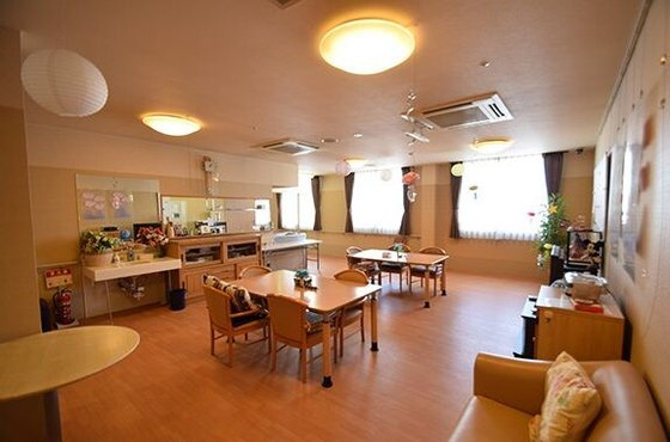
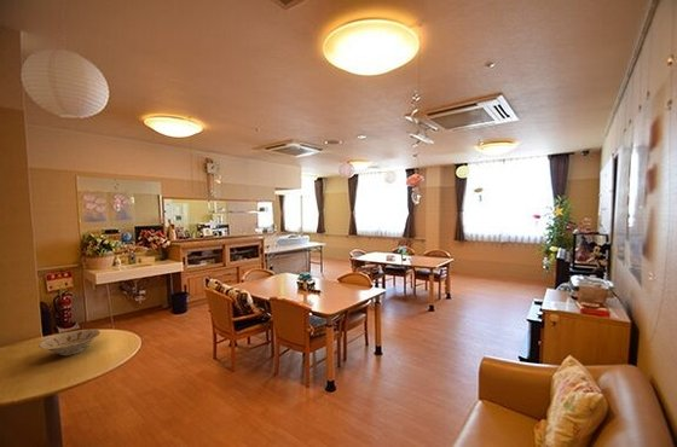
+ bowl [37,329,102,356]
